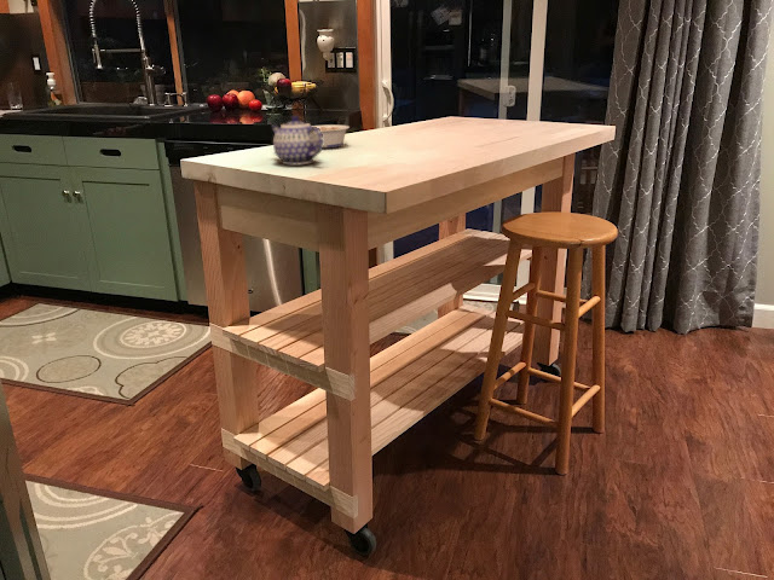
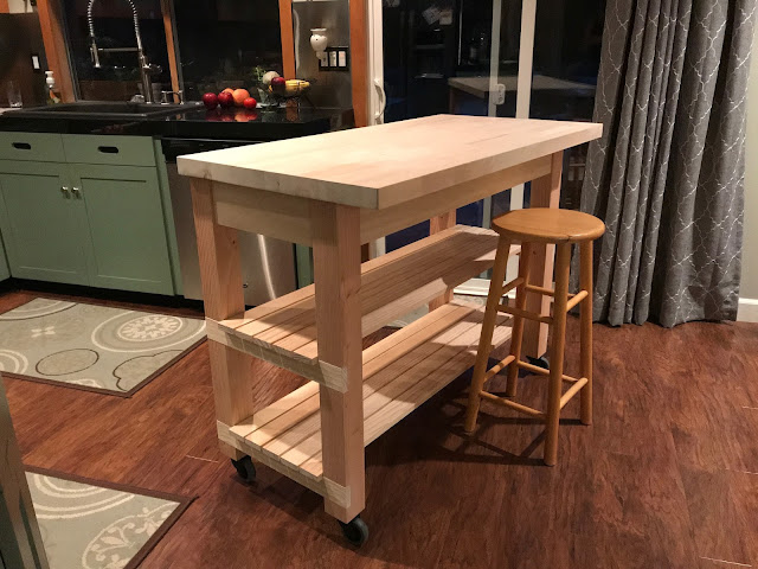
- teapot [270,114,324,167]
- legume [311,123,351,149]
